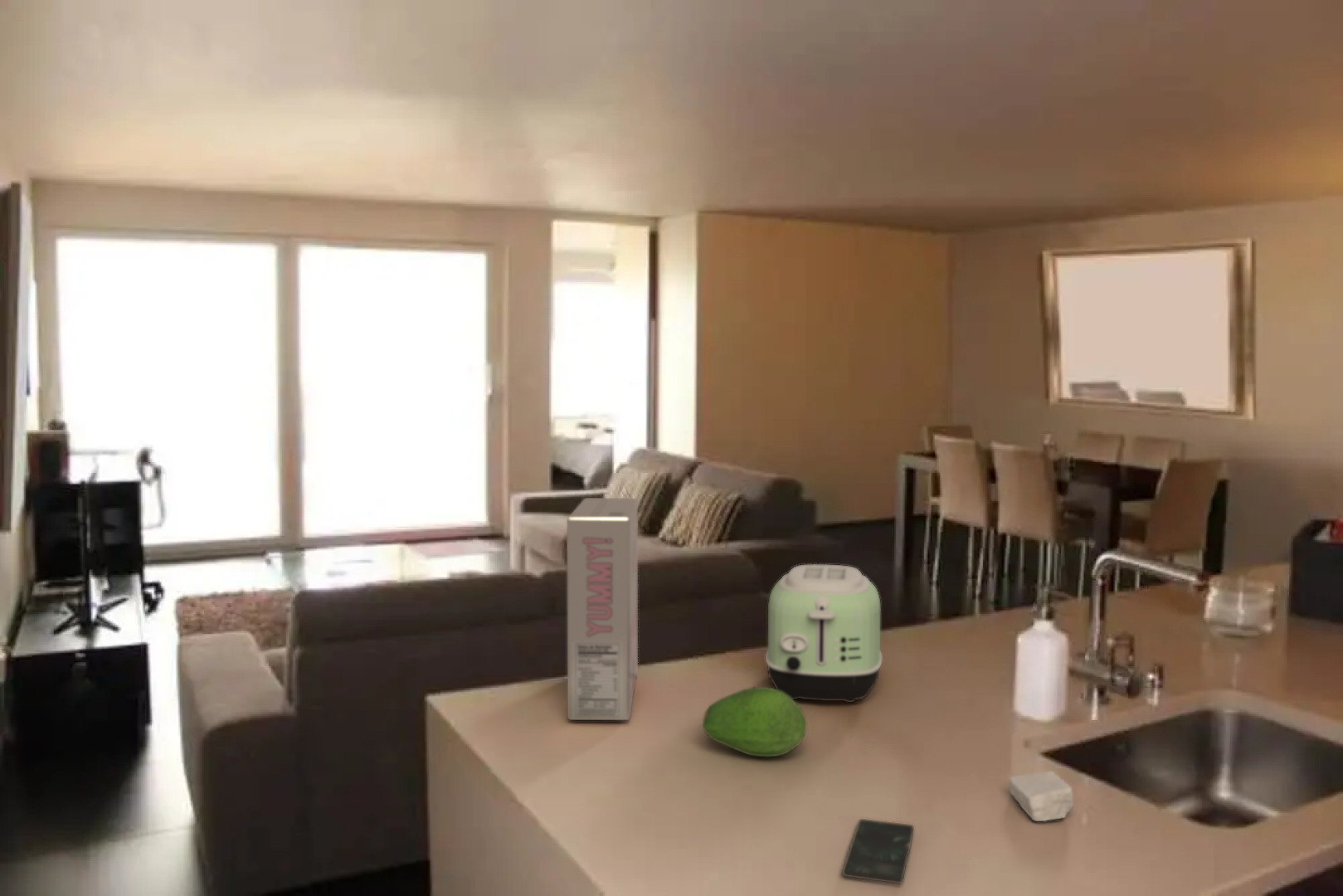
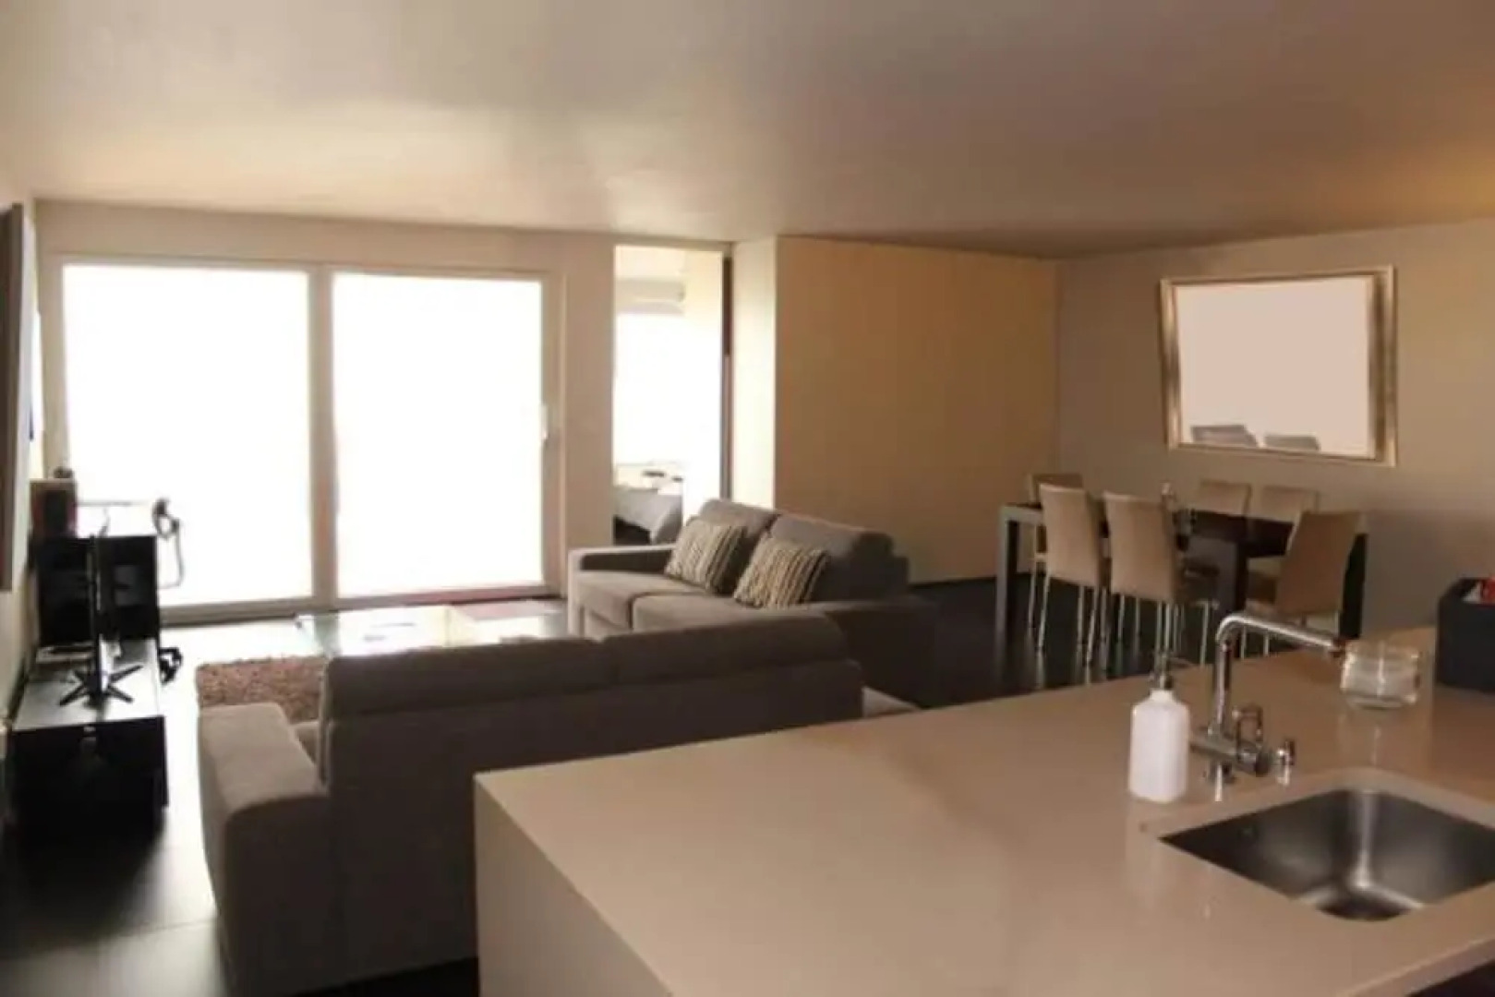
- smartphone [841,818,915,884]
- toaster [765,563,883,704]
- cereal box [566,497,639,721]
- soap bar [1009,770,1074,822]
- fruit [702,686,807,757]
